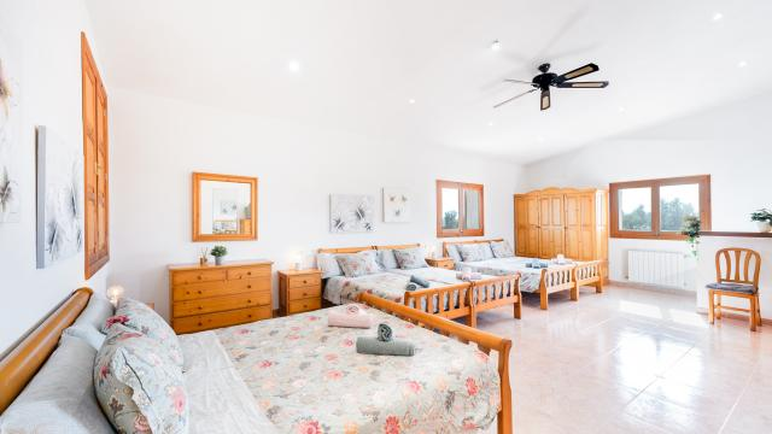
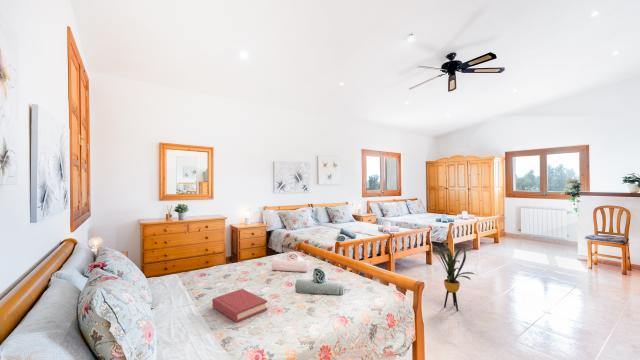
+ hardback book [211,288,268,323]
+ house plant [426,238,477,312]
